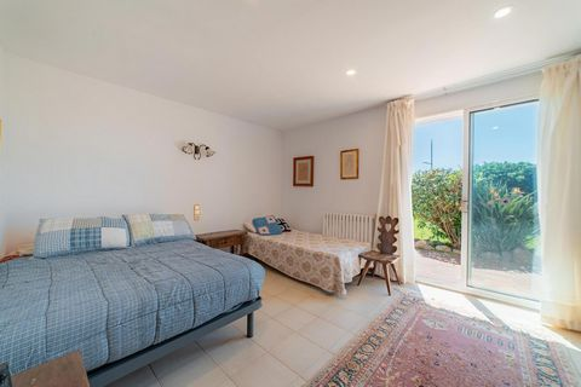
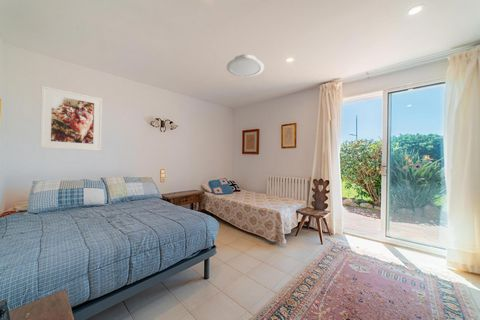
+ ceiling light fixture [226,53,265,78]
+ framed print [39,85,103,152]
